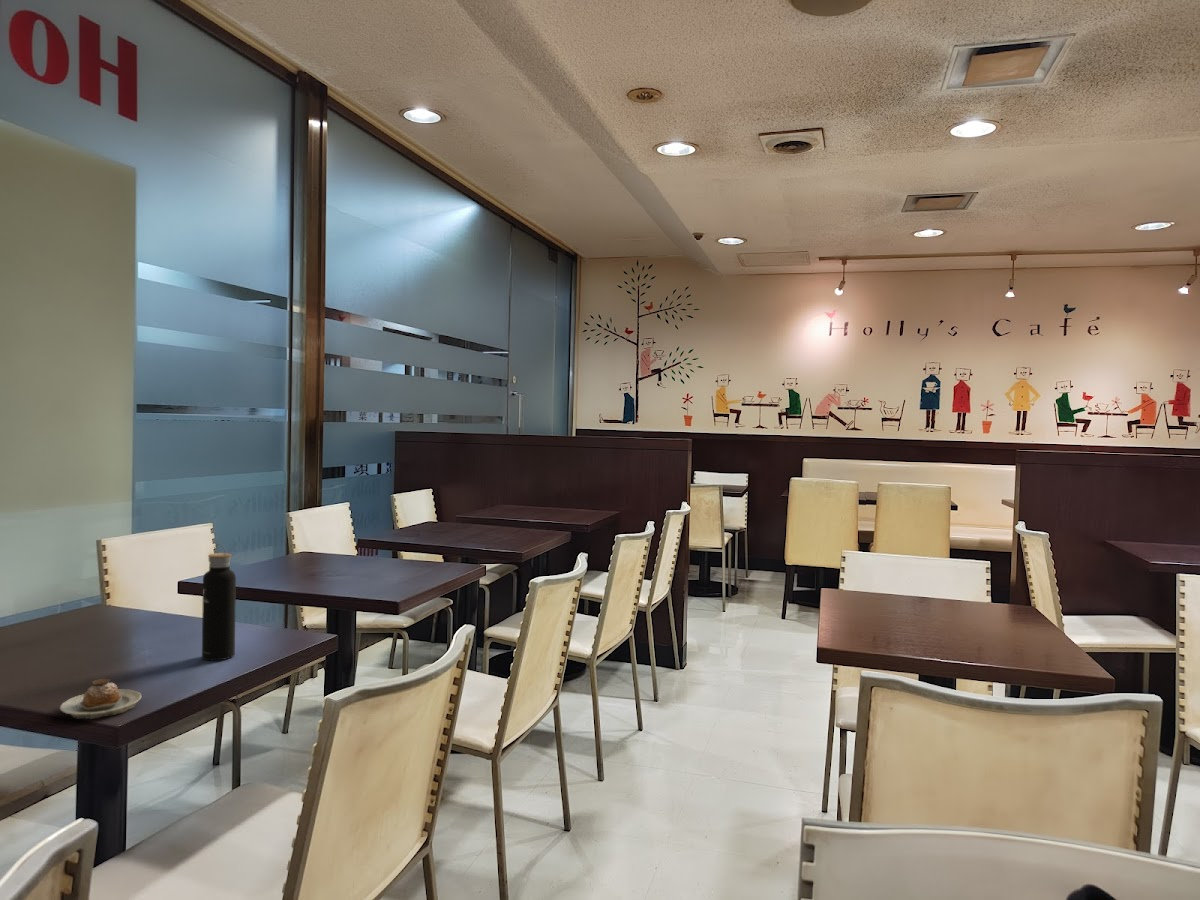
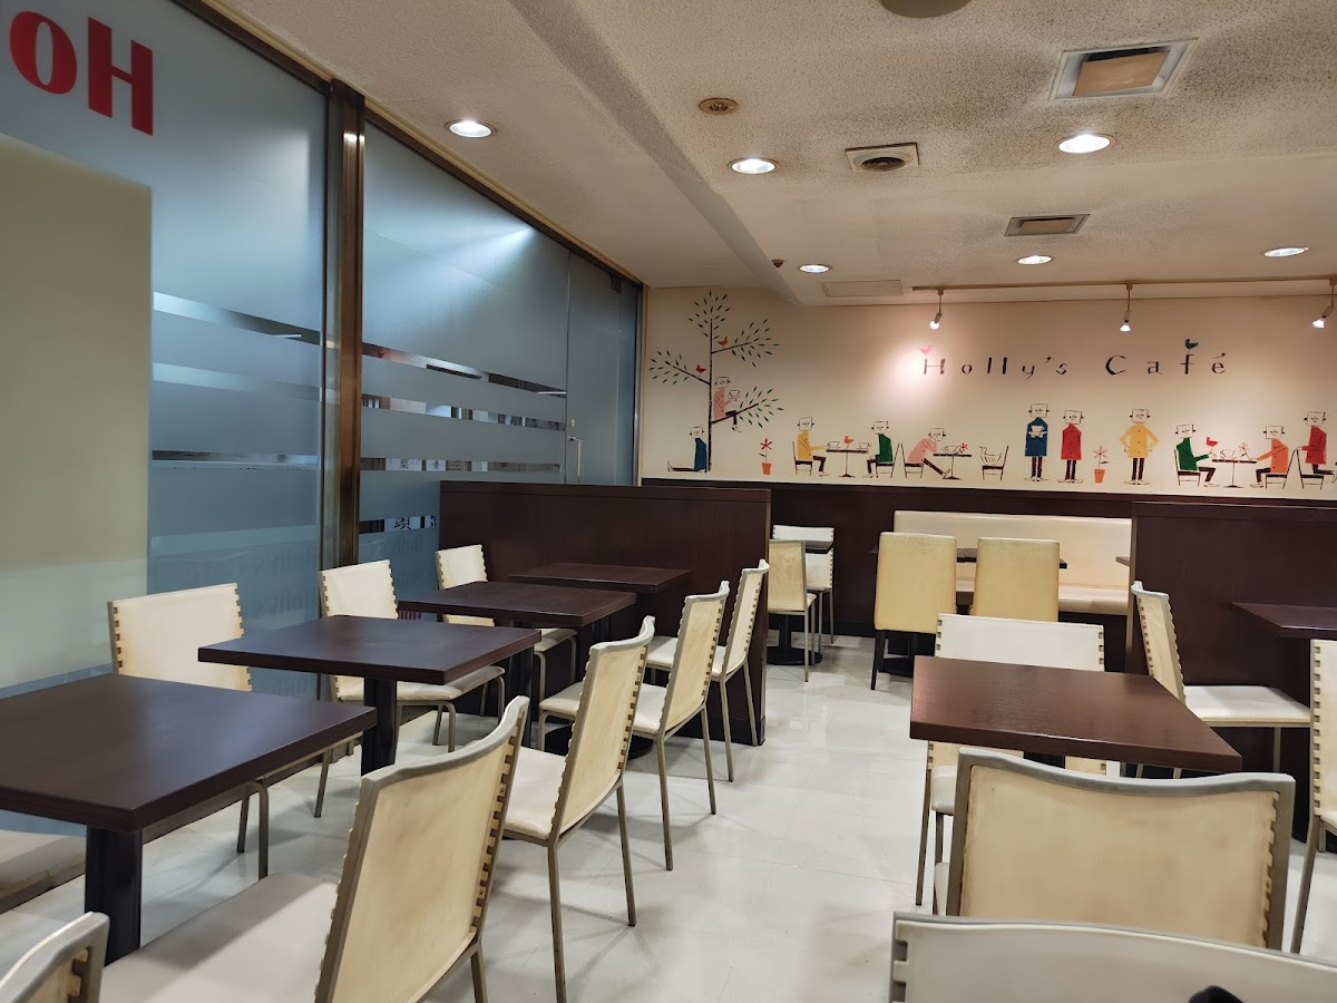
- pastry [59,678,142,720]
- water bottle [201,543,237,661]
